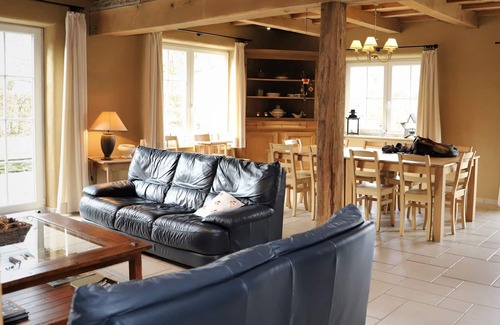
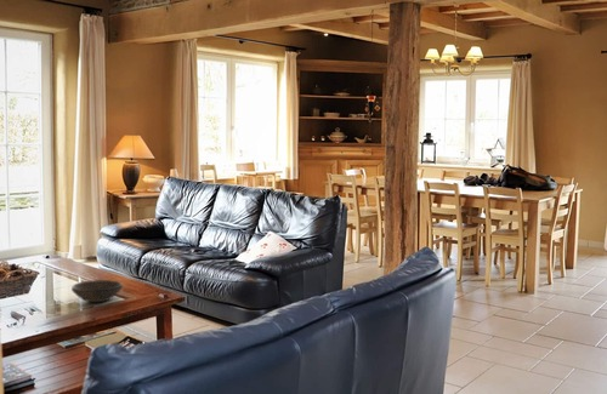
+ bowl [70,279,124,303]
